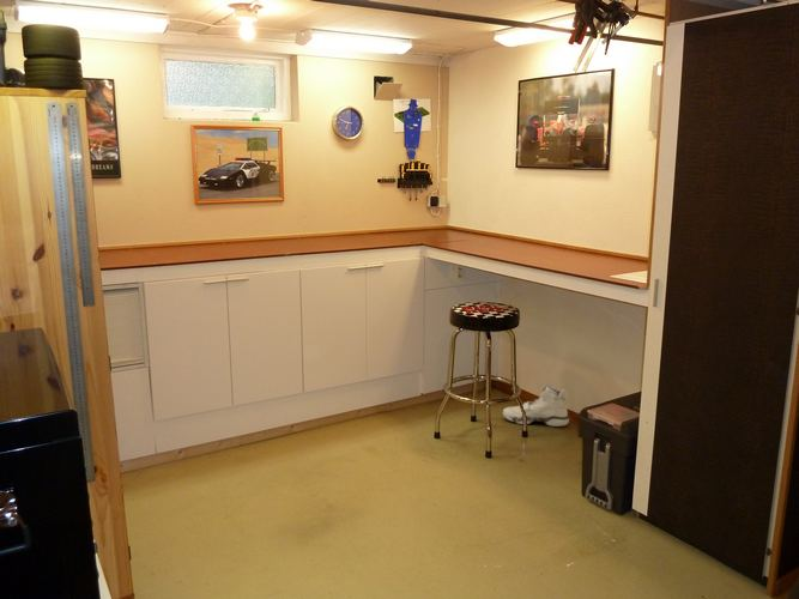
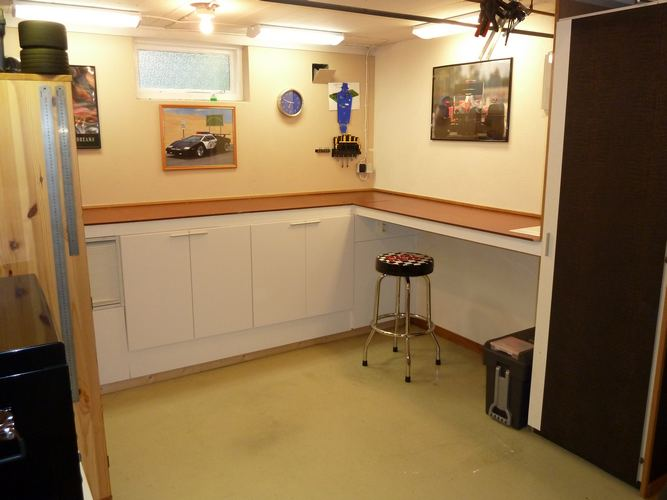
- sneaker [502,383,570,428]
